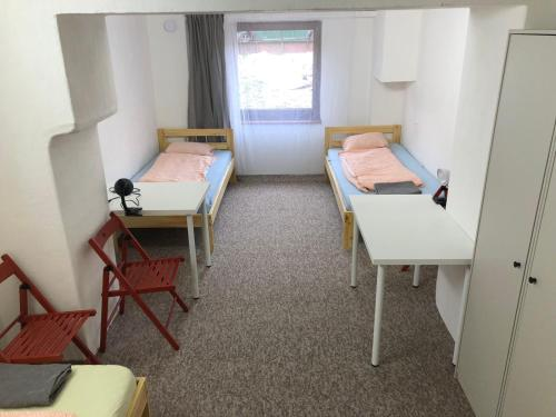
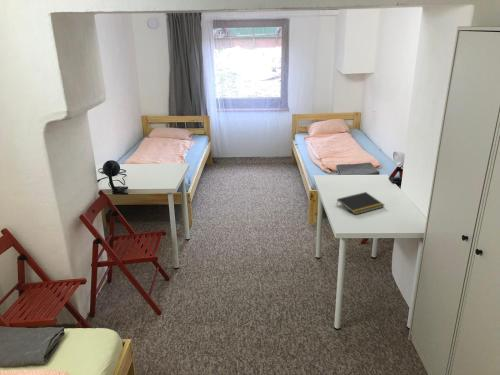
+ notepad [335,191,385,216]
